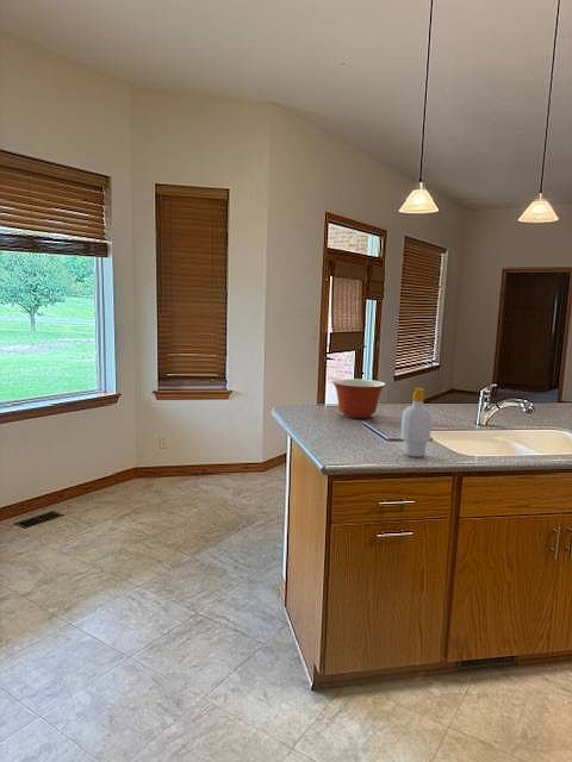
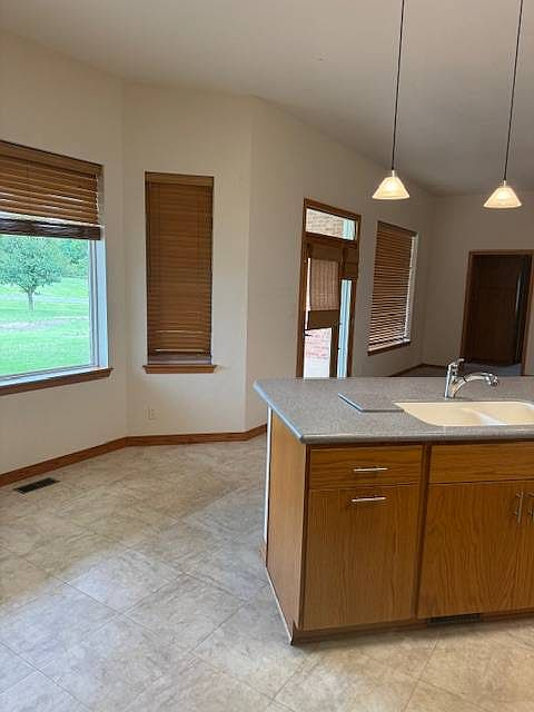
- mixing bowl [331,377,386,419]
- soap bottle [399,387,433,458]
